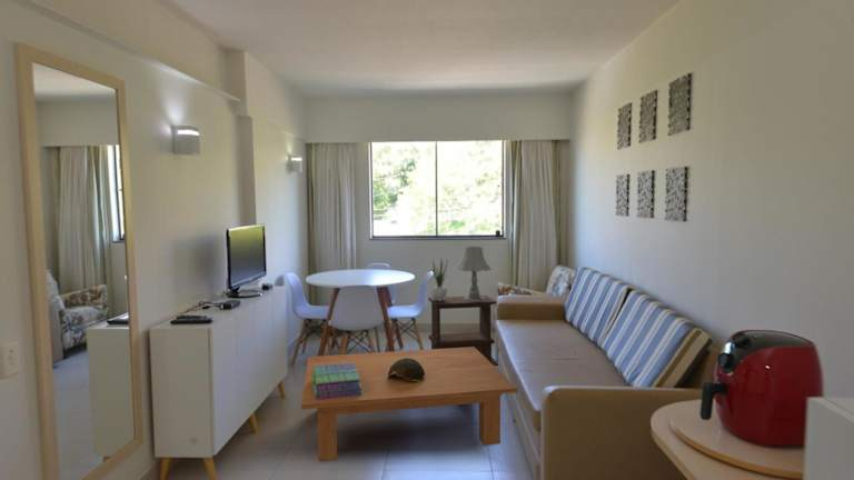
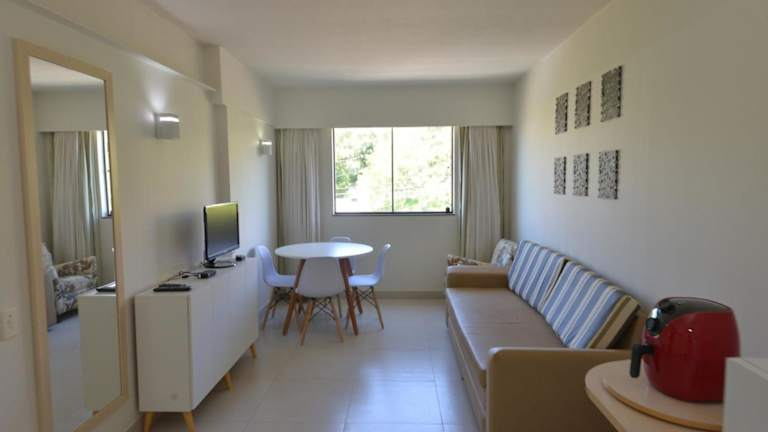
- table lamp [457,246,491,301]
- side table [427,294,499,367]
- decorative bowl [387,358,425,381]
- stack of books [311,363,363,400]
- potted plant [429,257,449,301]
- coffee table [300,347,519,462]
